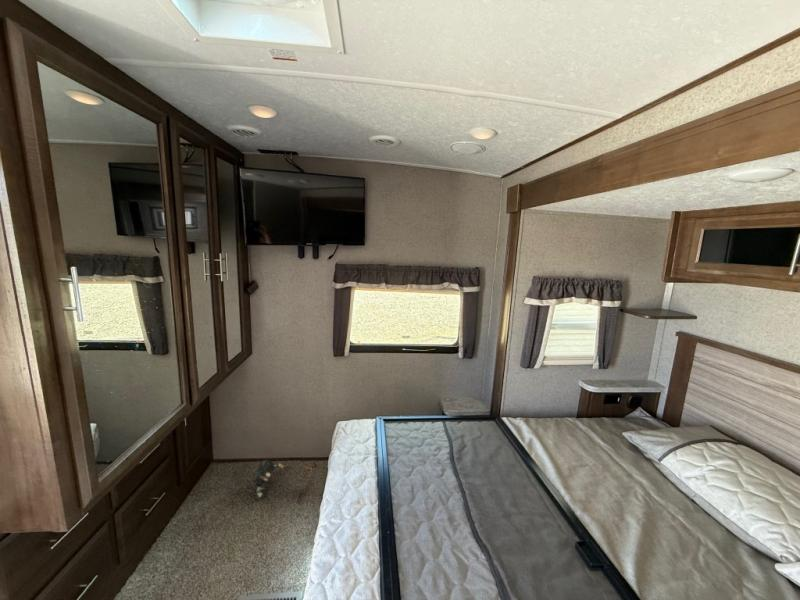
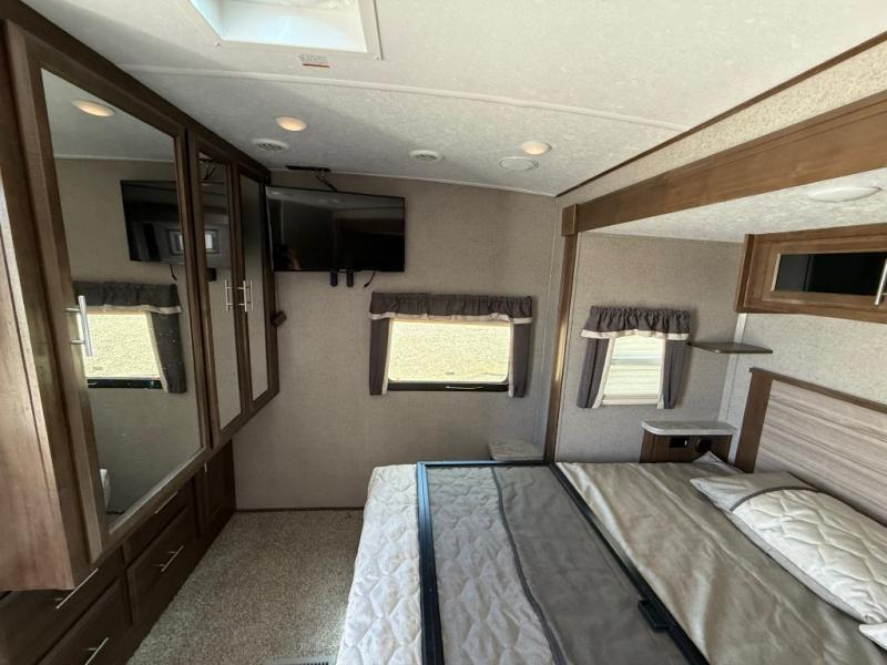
- backpack [252,458,314,500]
